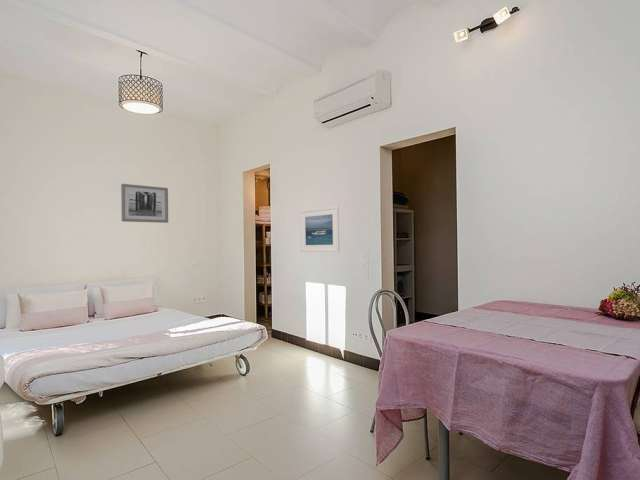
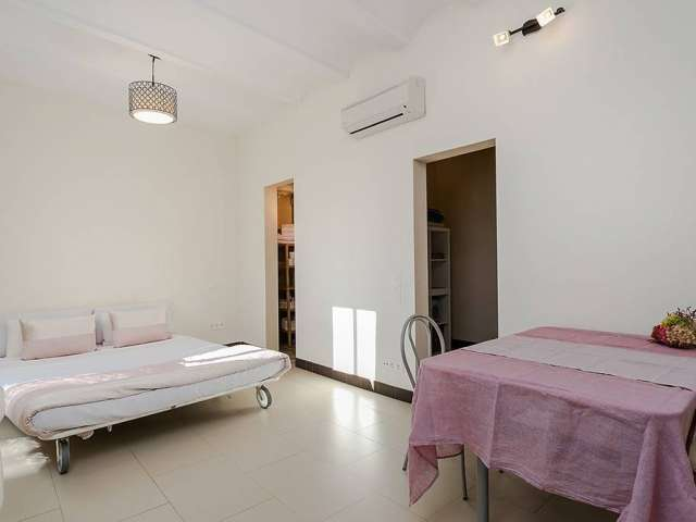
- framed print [299,205,341,253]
- wall art [120,183,169,224]
